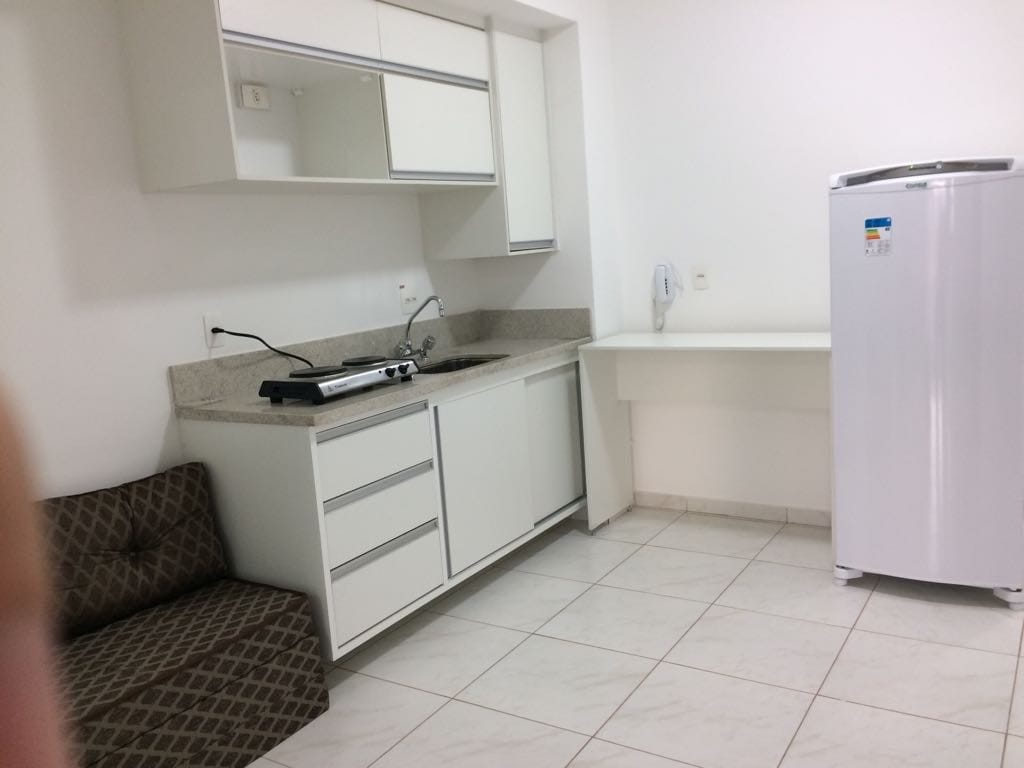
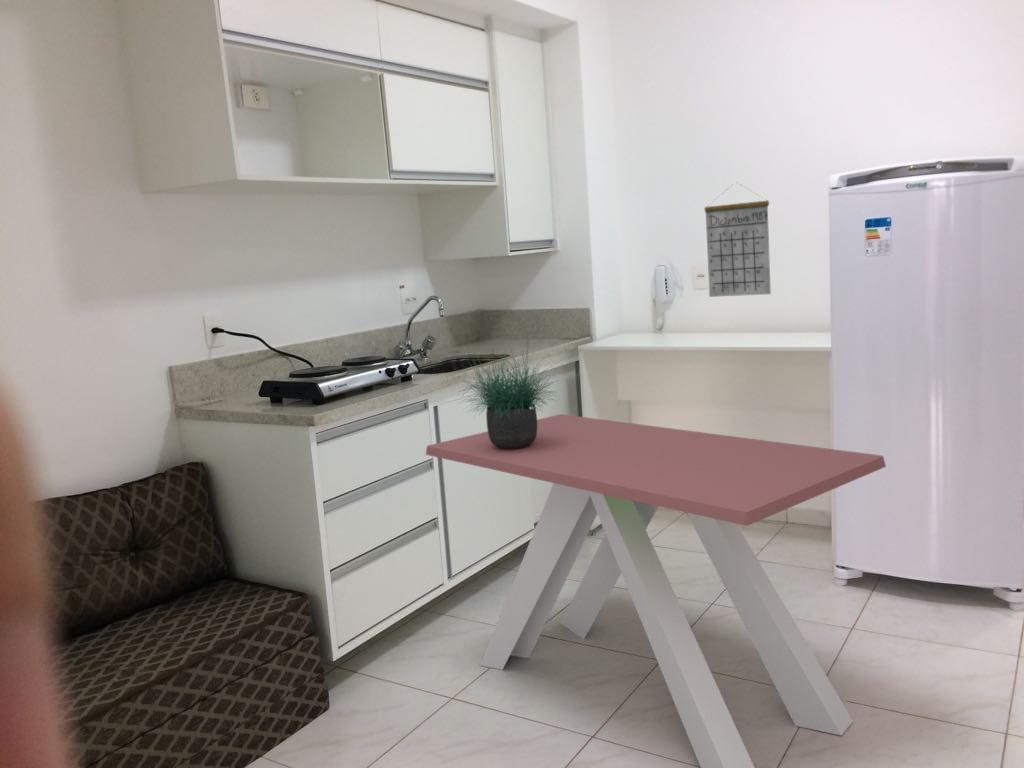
+ dining table [425,413,887,768]
+ calendar [704,182,772,298]
+ potted plant [453,329,562,450]
